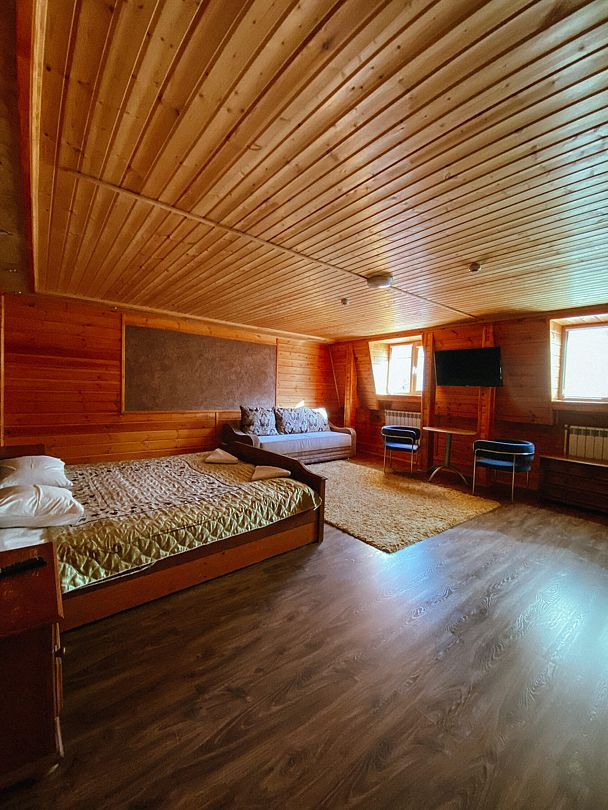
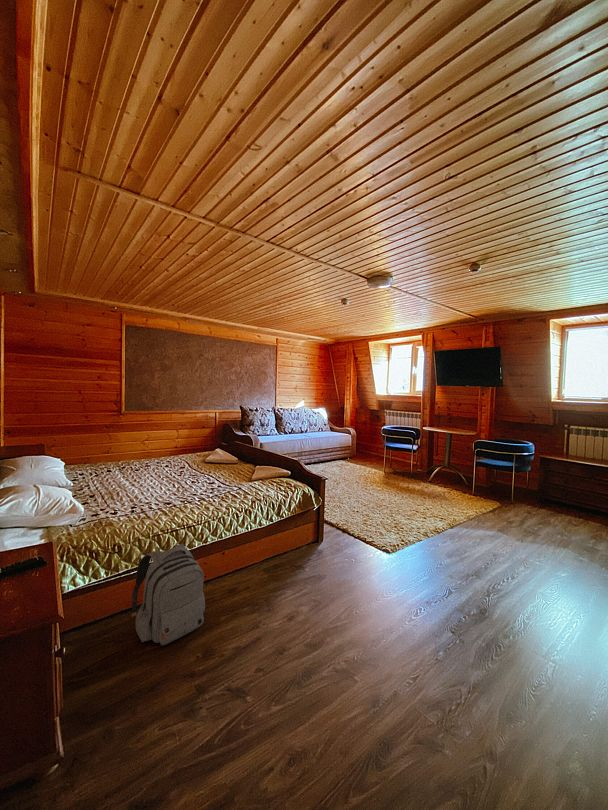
+ backpack [131,543,206,646]
